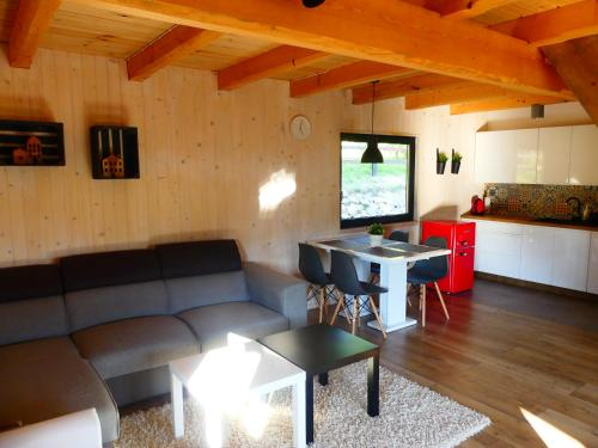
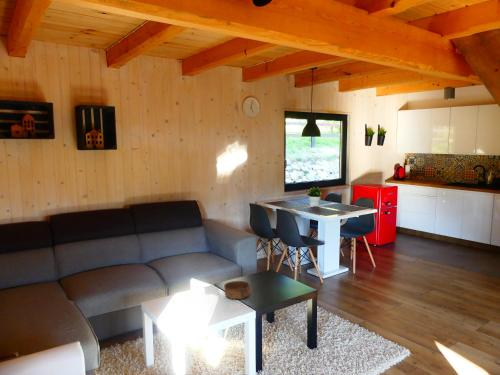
+ bowl [223,280,251,300]
